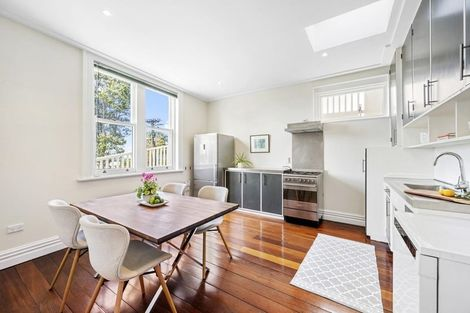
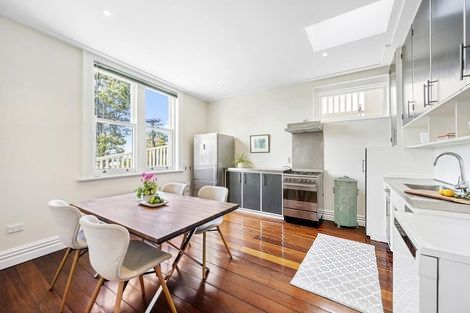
+ trash can [332,175,360,229]
